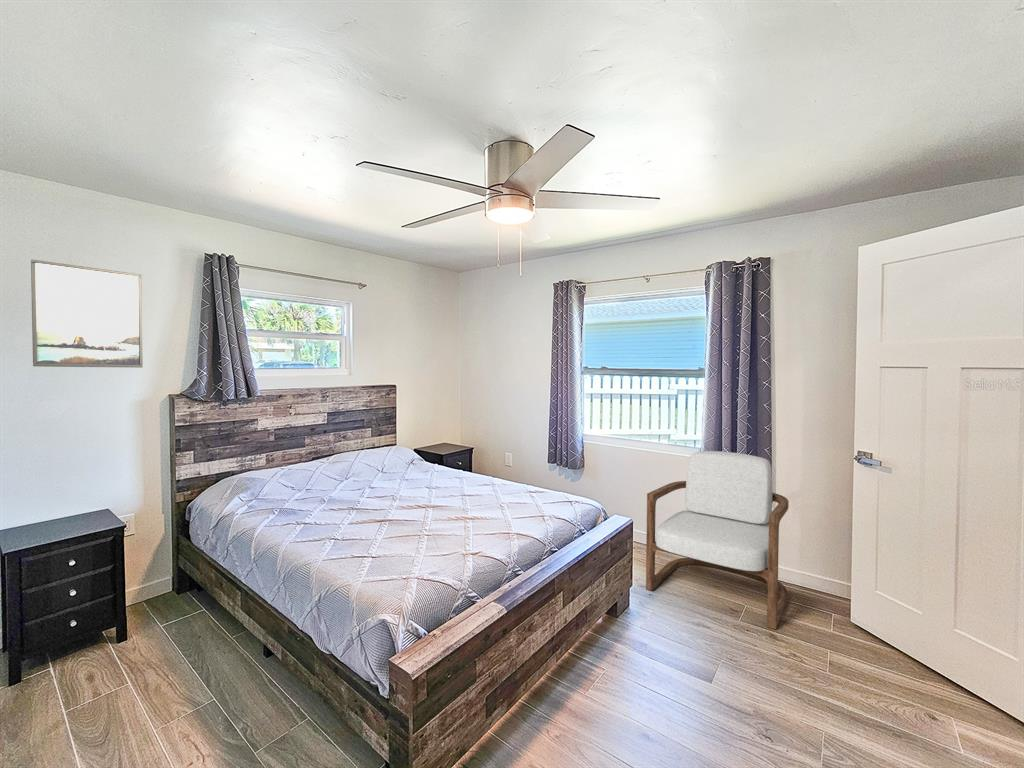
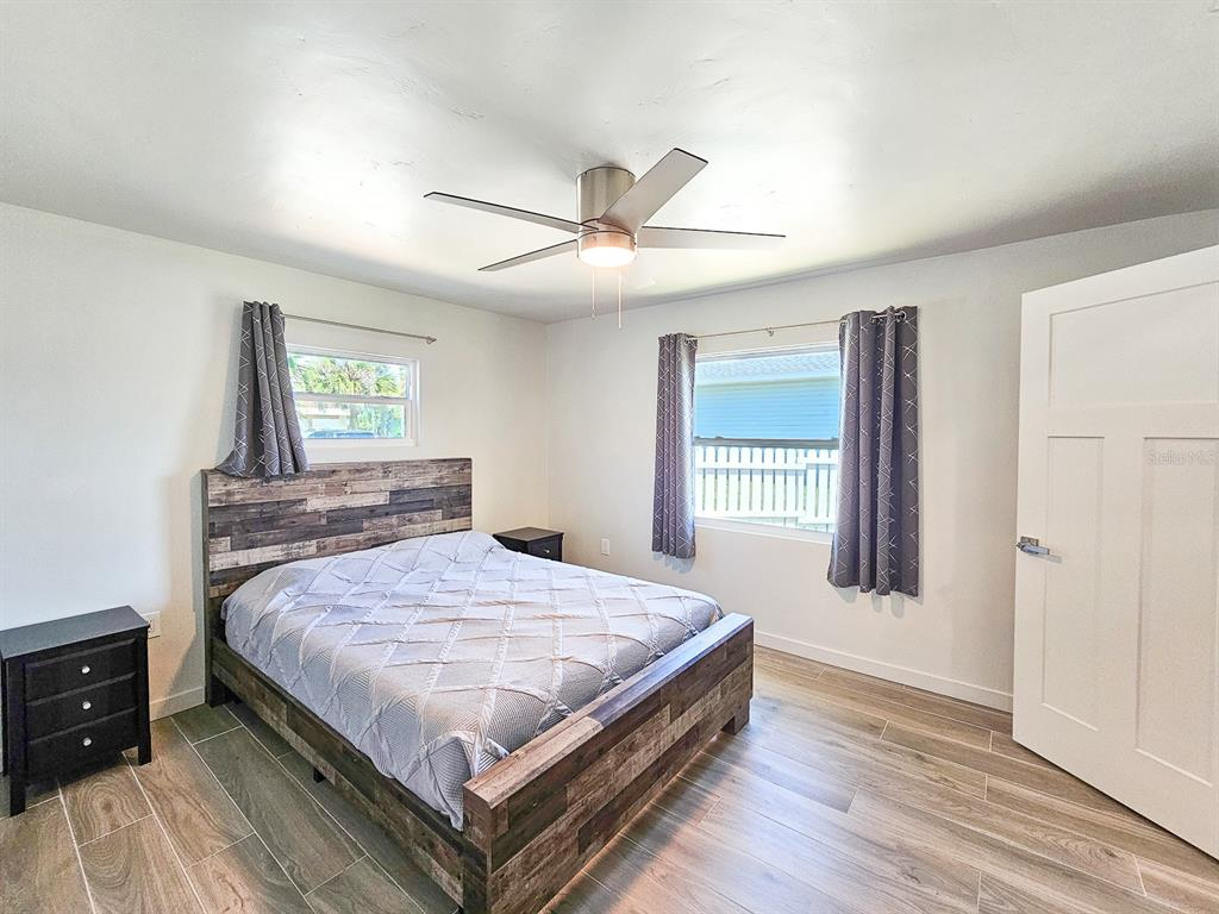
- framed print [30,259,144,369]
- armchair [645,450,790,630]
